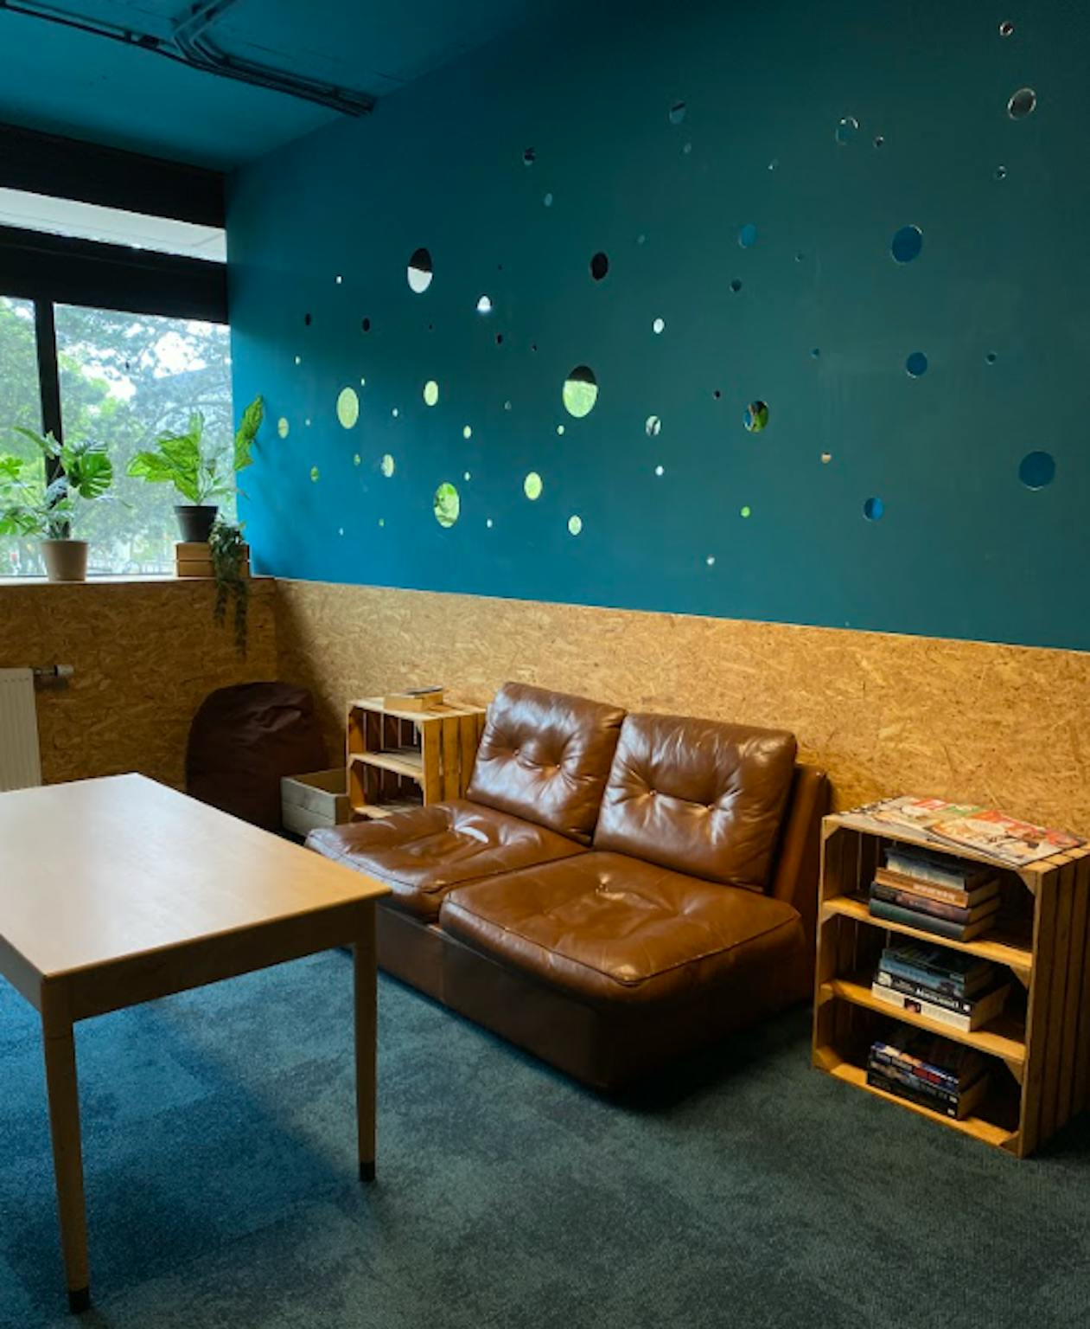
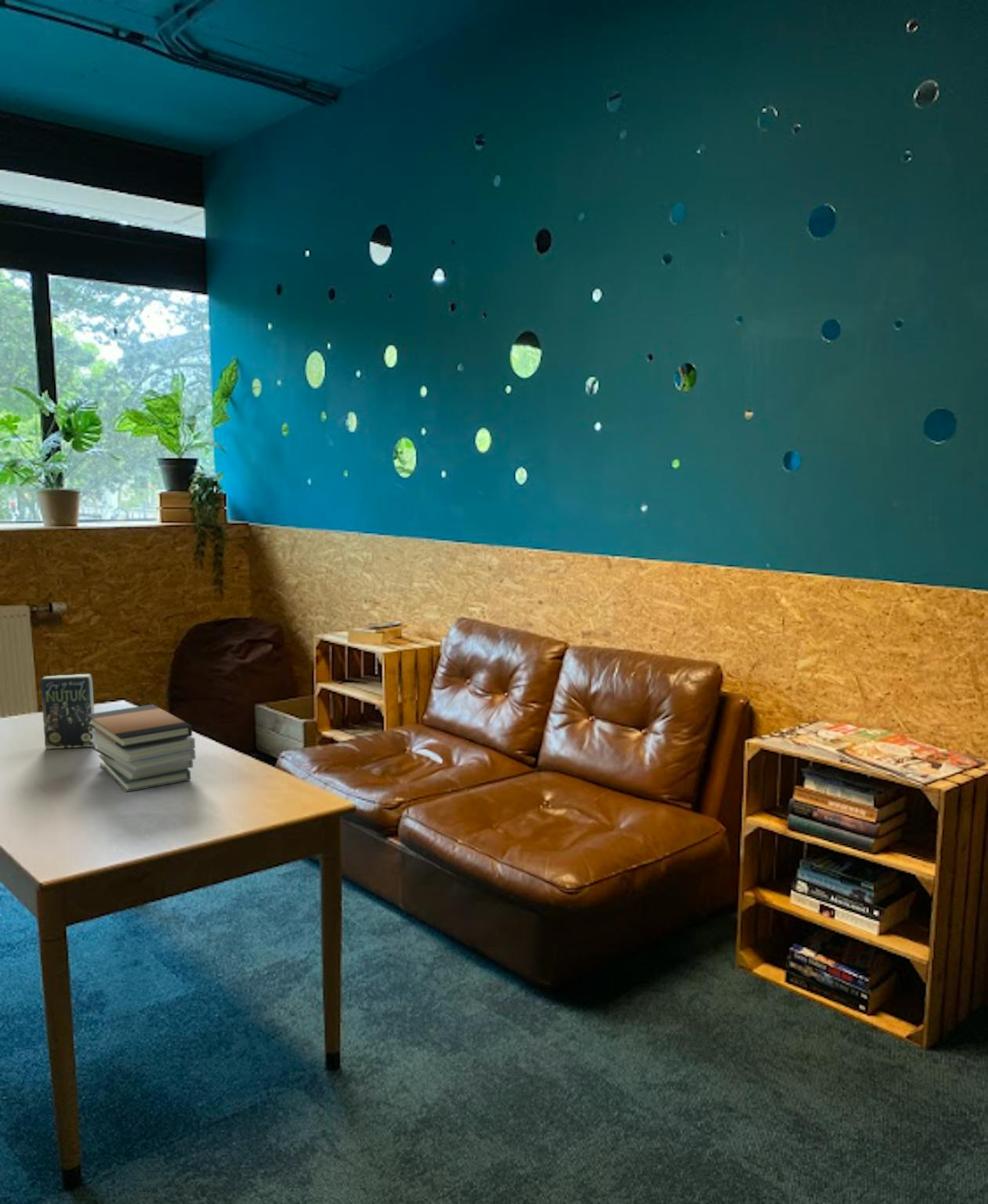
+ book stack [86,704,197,792]
+ book [40,673,96,750]
